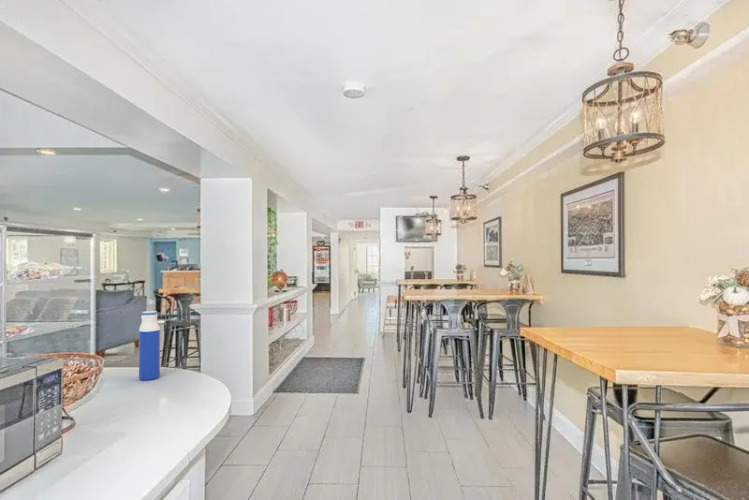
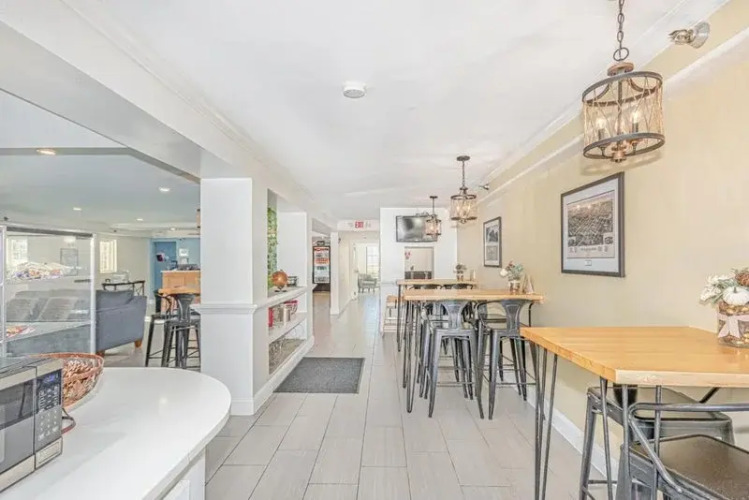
- water bottle [138,310,161,381]
